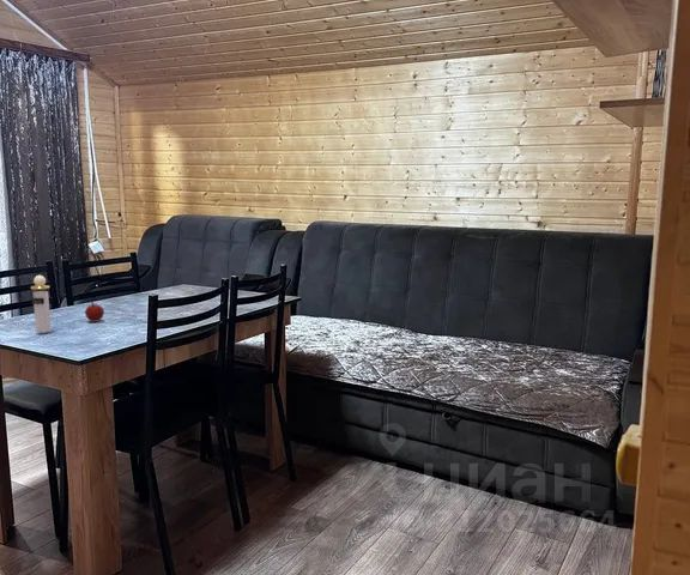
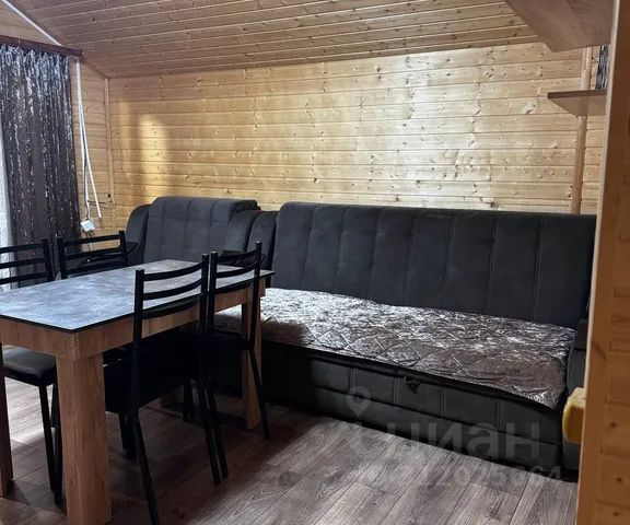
- perfume bottle [30,274,52,333]
- apple [84,299,105,322]
